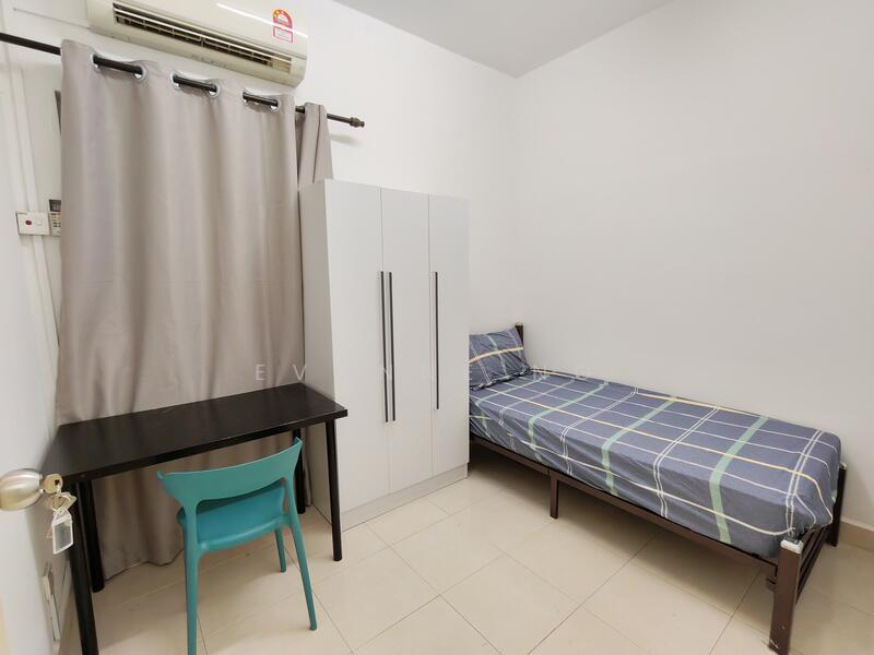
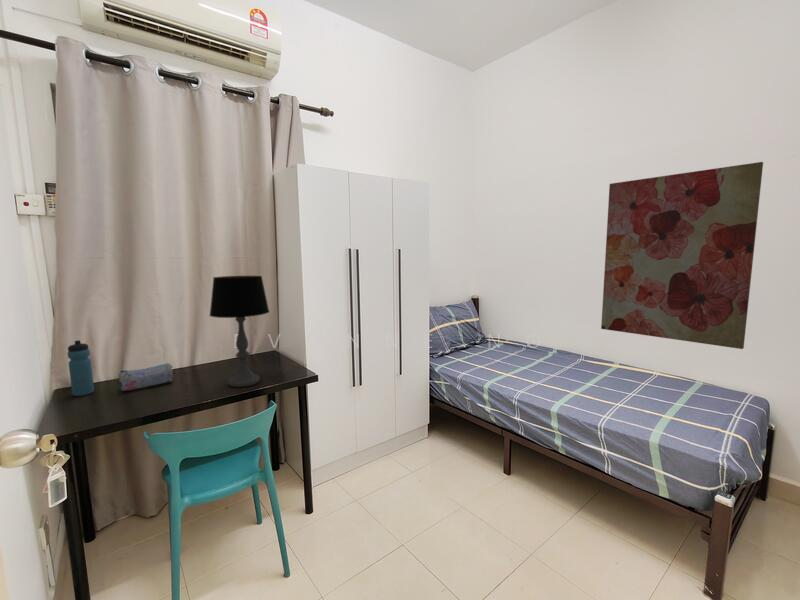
+ table lamp [209,275,270,388]
+ pencil case [118,362,173,392]
+ water bottle [67,339,95,397]
+ wall art [600,161,764,350]
